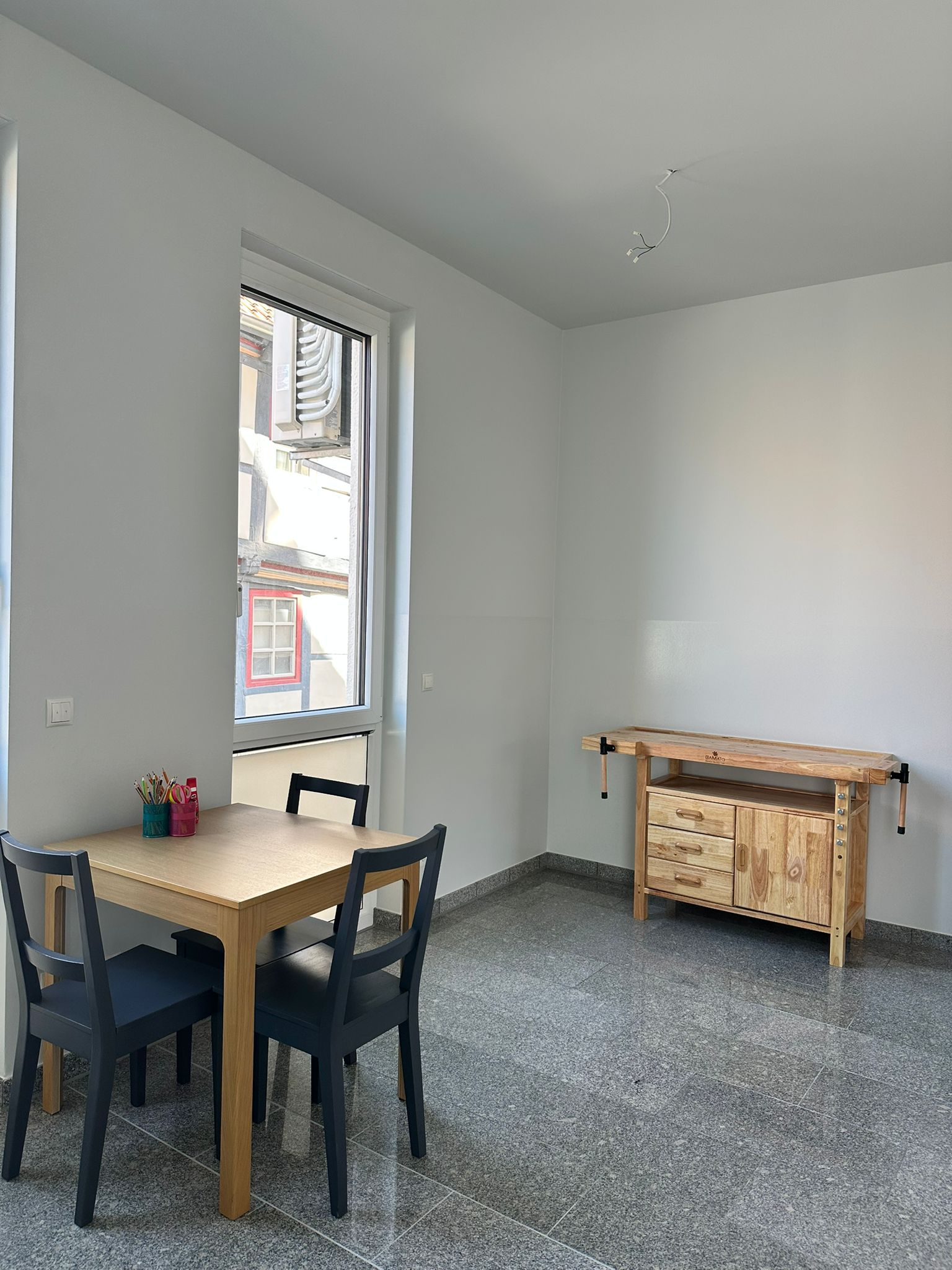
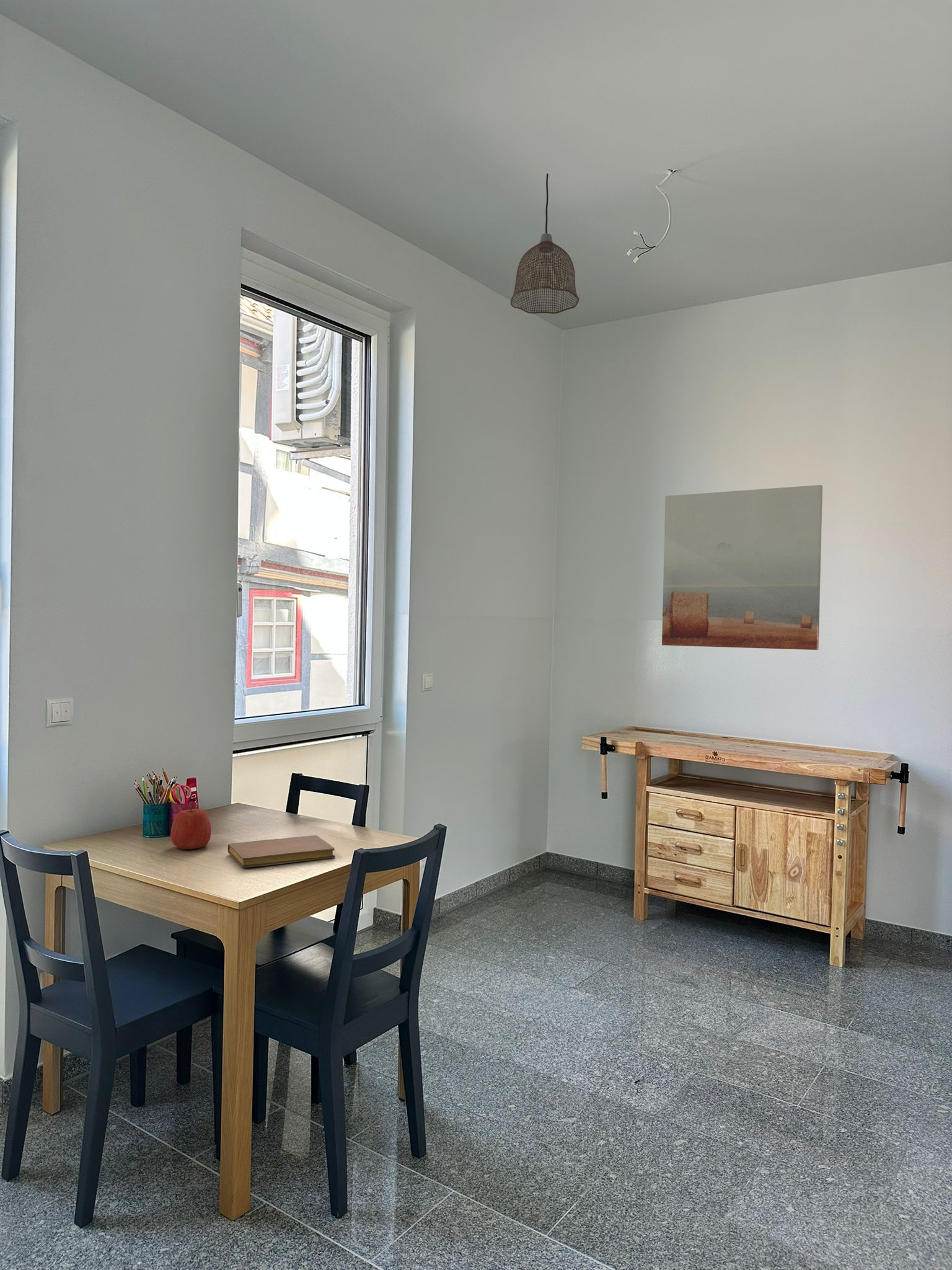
+ apple [170,808,212,850]
+ notebook [227,835,335,868]
+ wall art [661,484,823,651]
+ pendant lamp [510,173,580,314]
